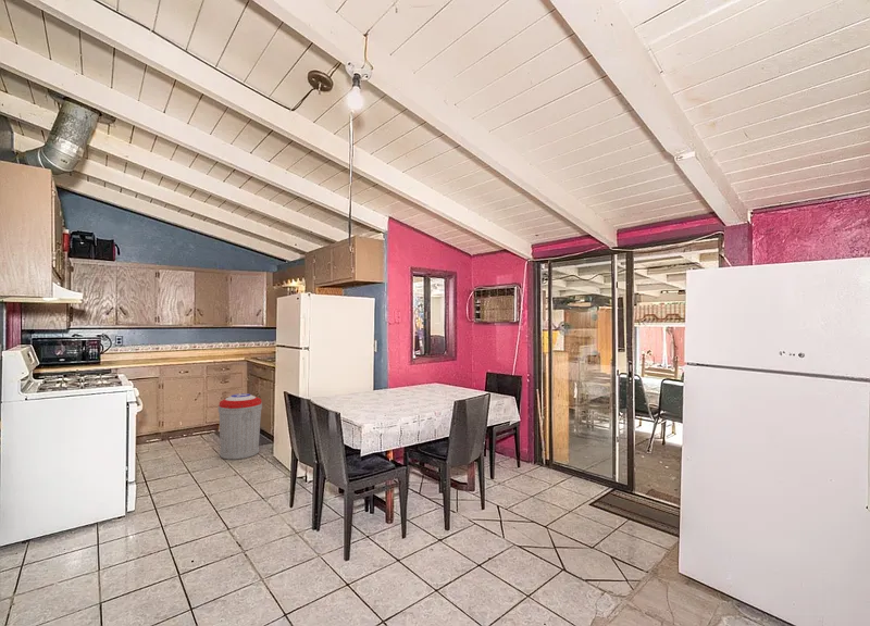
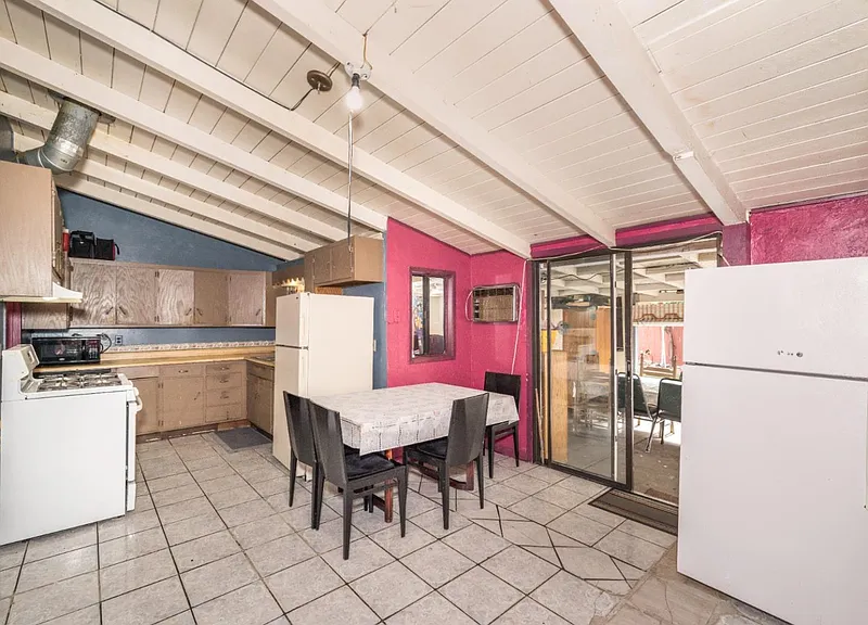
- trash can [217,392,263,461]
